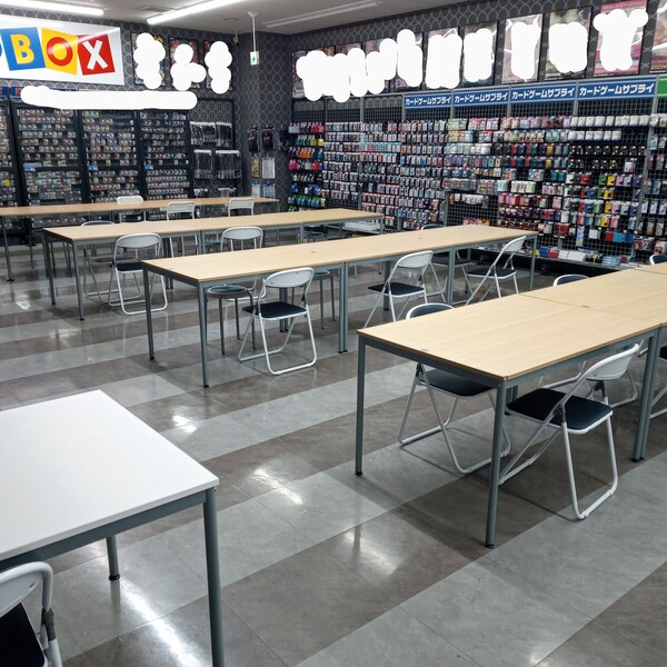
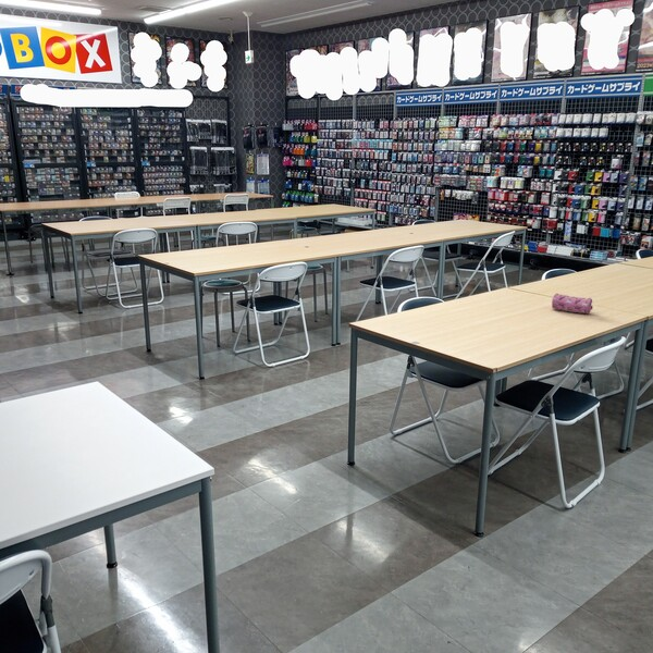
+ pencil case [551,293,593,315]
